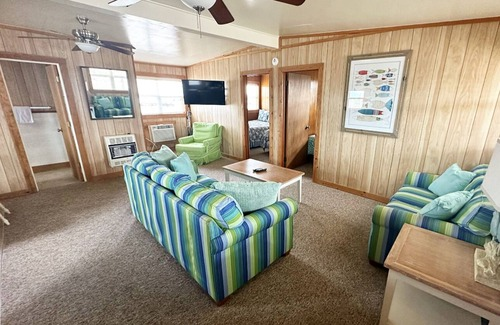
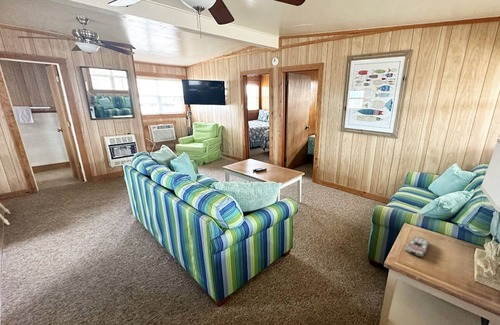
+ remote control [404,236,430,258]
